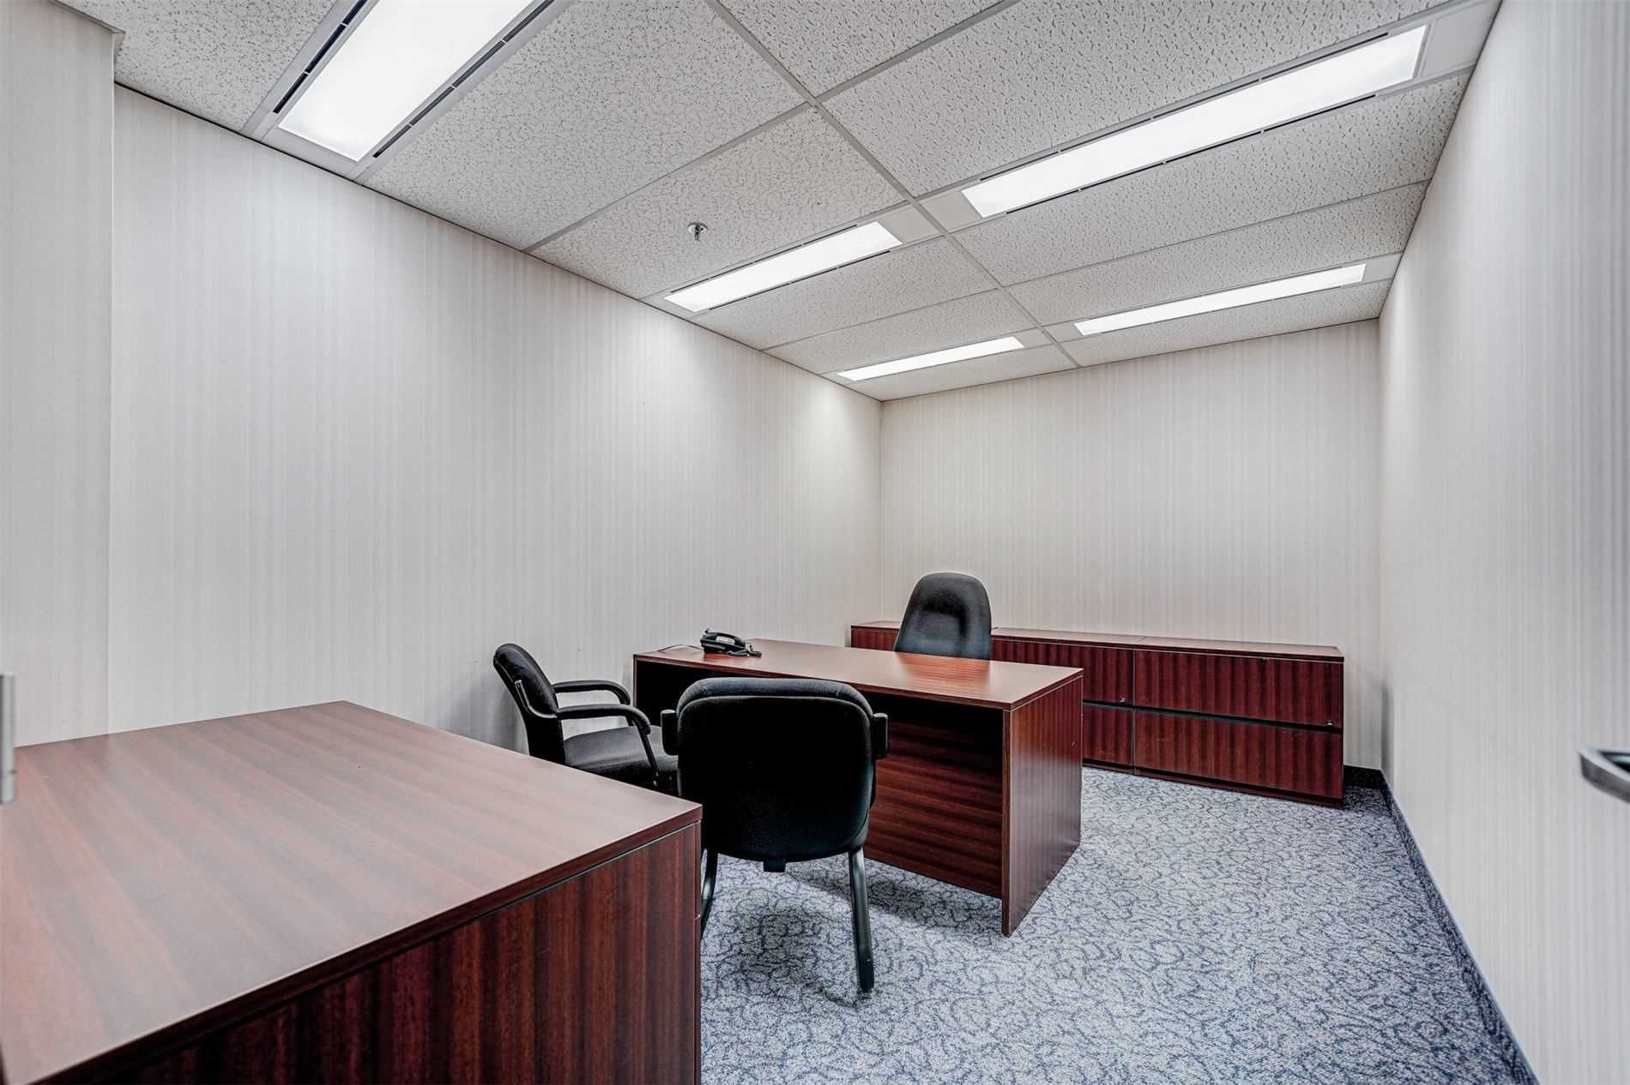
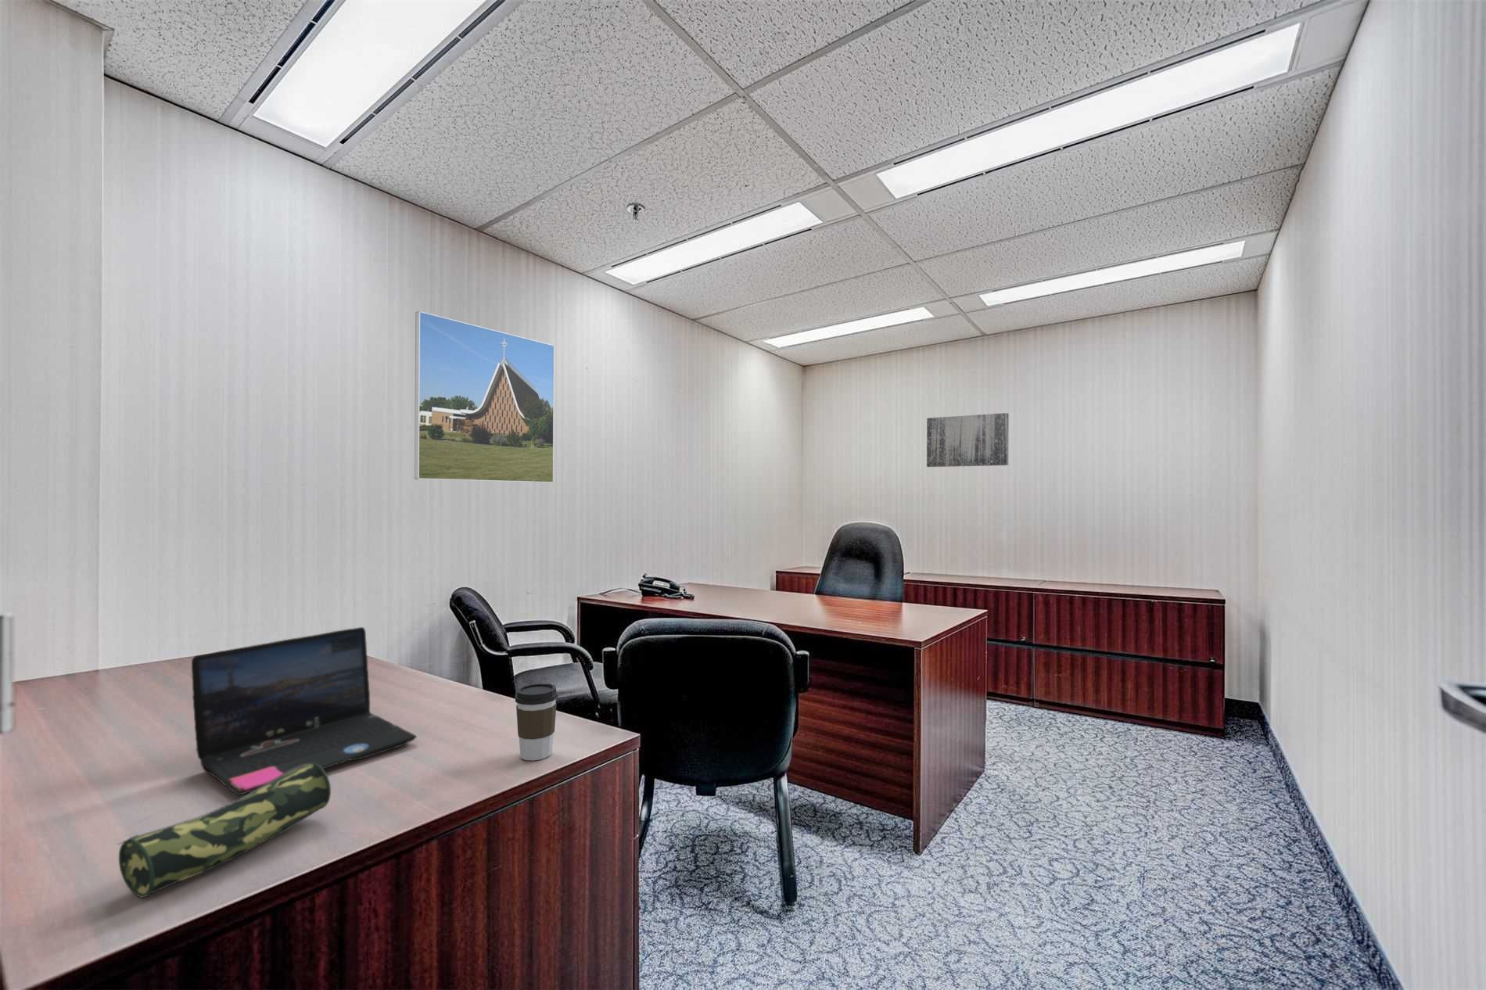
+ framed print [413,310,556,483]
+ coffee cup [514,683,558,761]
+ wall art [926,412,1010,467]
+ laptop [191,626,418,796]
+ pencil case [116,762,331,897]
